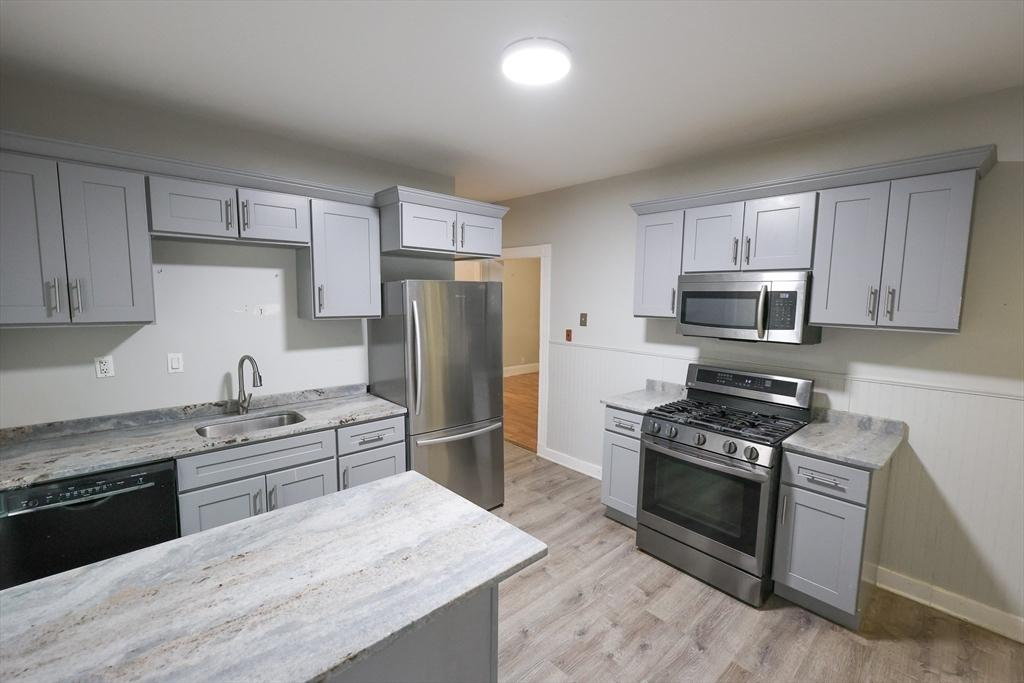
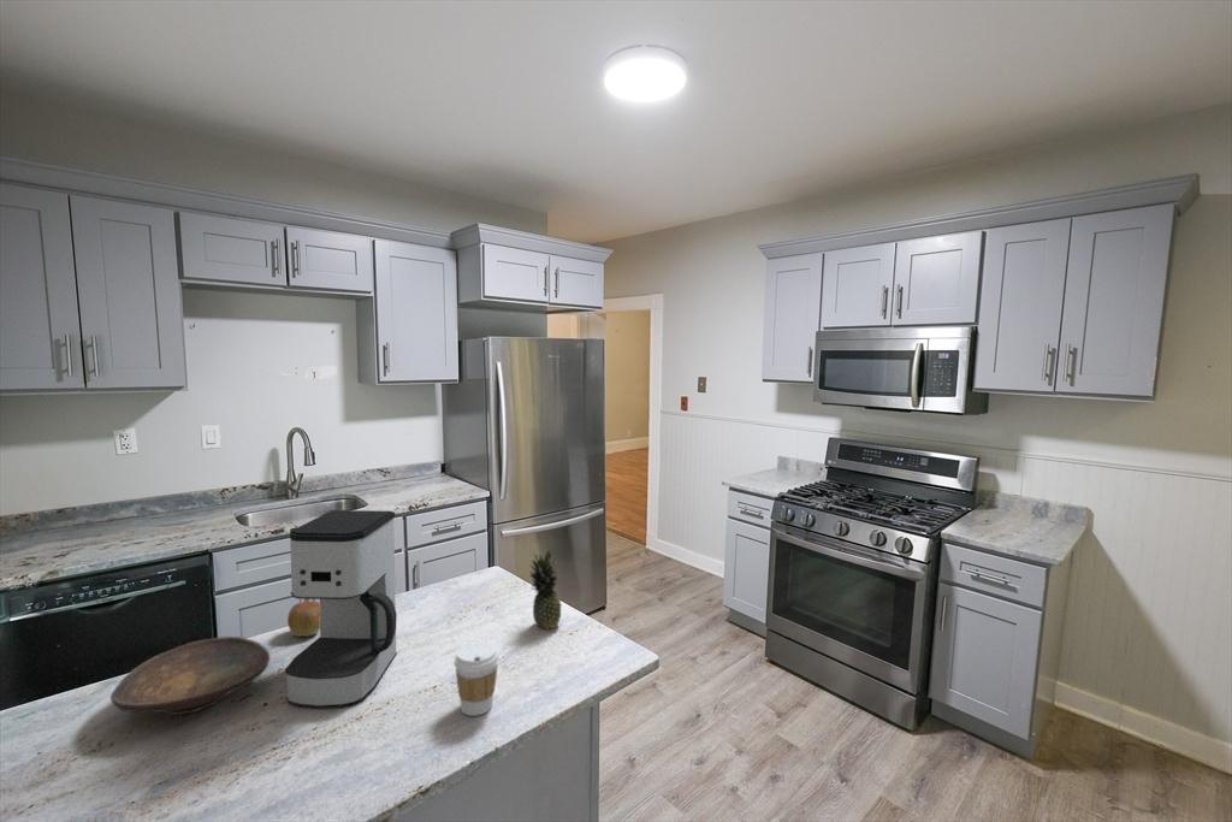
+ coffee cup [454,641,500,717]
+ decorative bowl [109,635,271,716]
+ coffee maker [284,509,398,709]
+ fruit [527,548,562,631]
+ apple [286,601,320,638]
